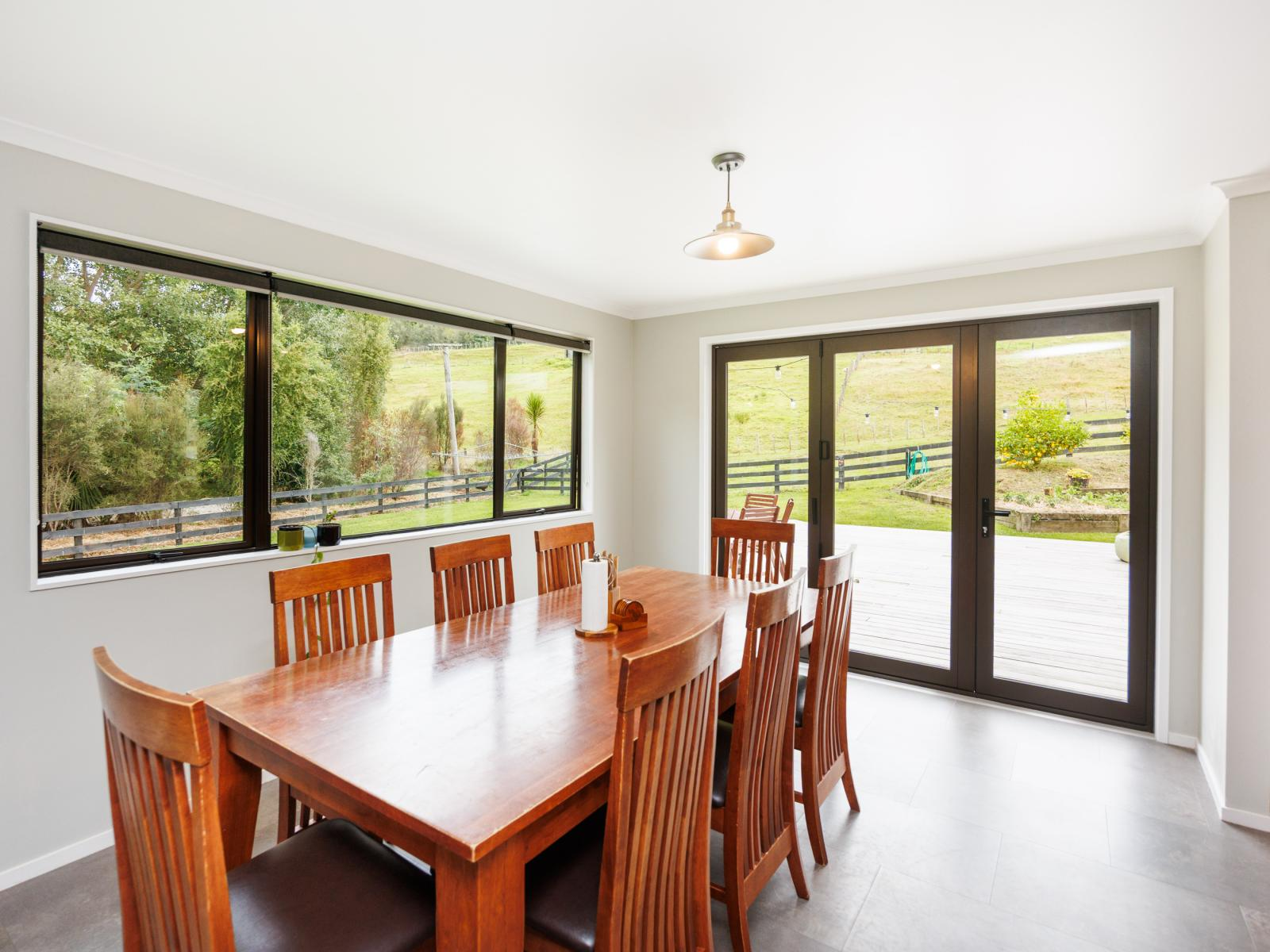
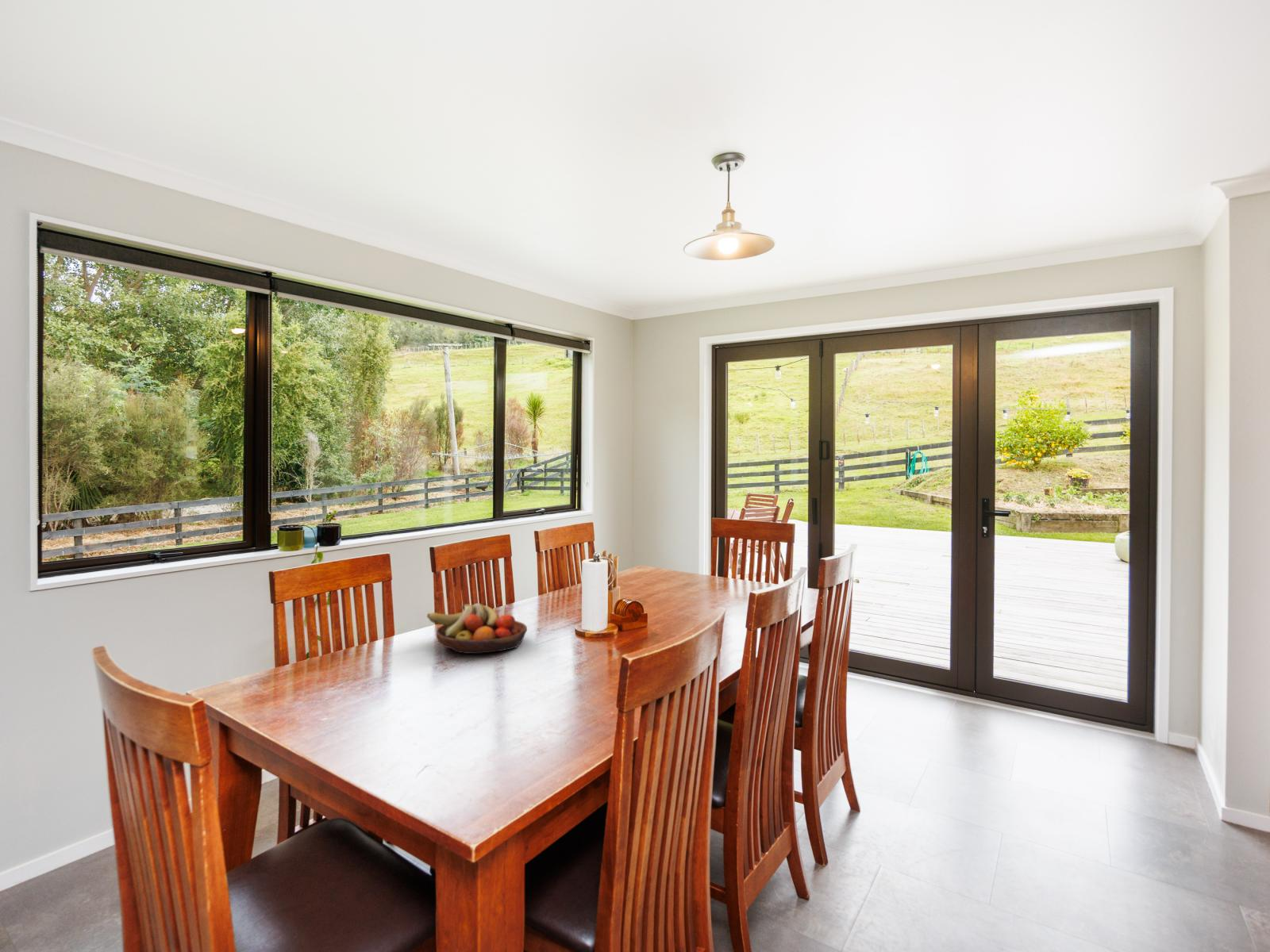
+ fruit bowl [426,602,528,655]
